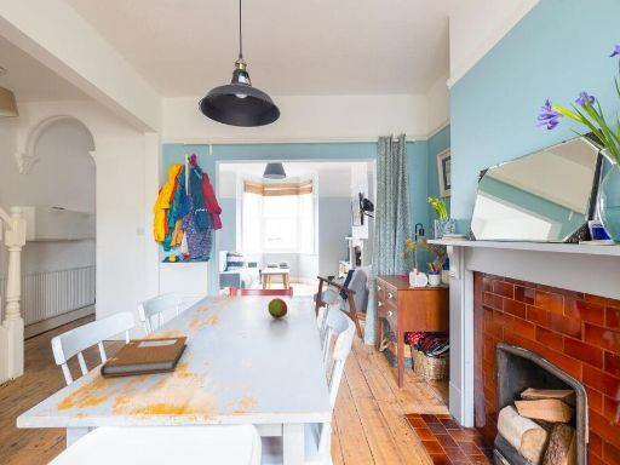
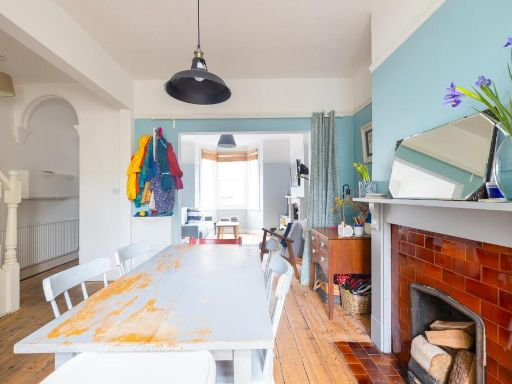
- fruit [266,297,288,320]
- notebook [99,335,189,378]
